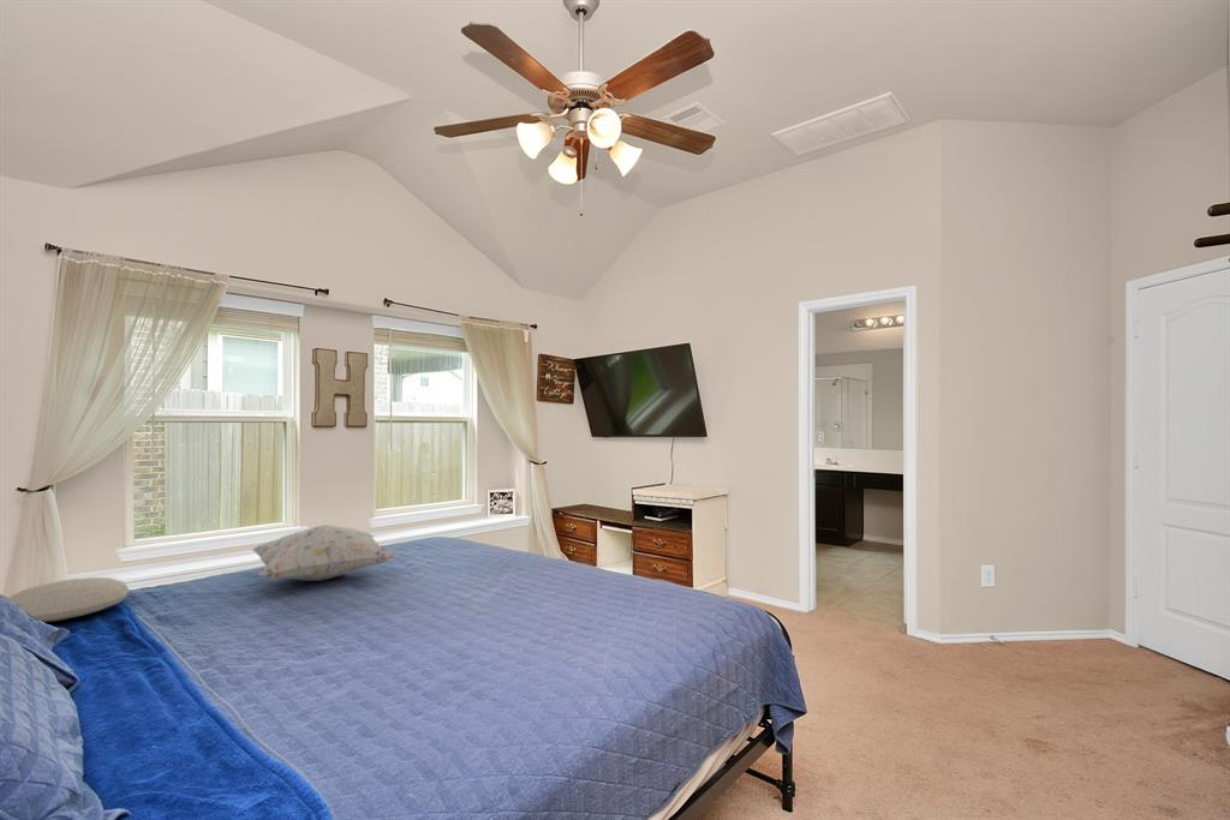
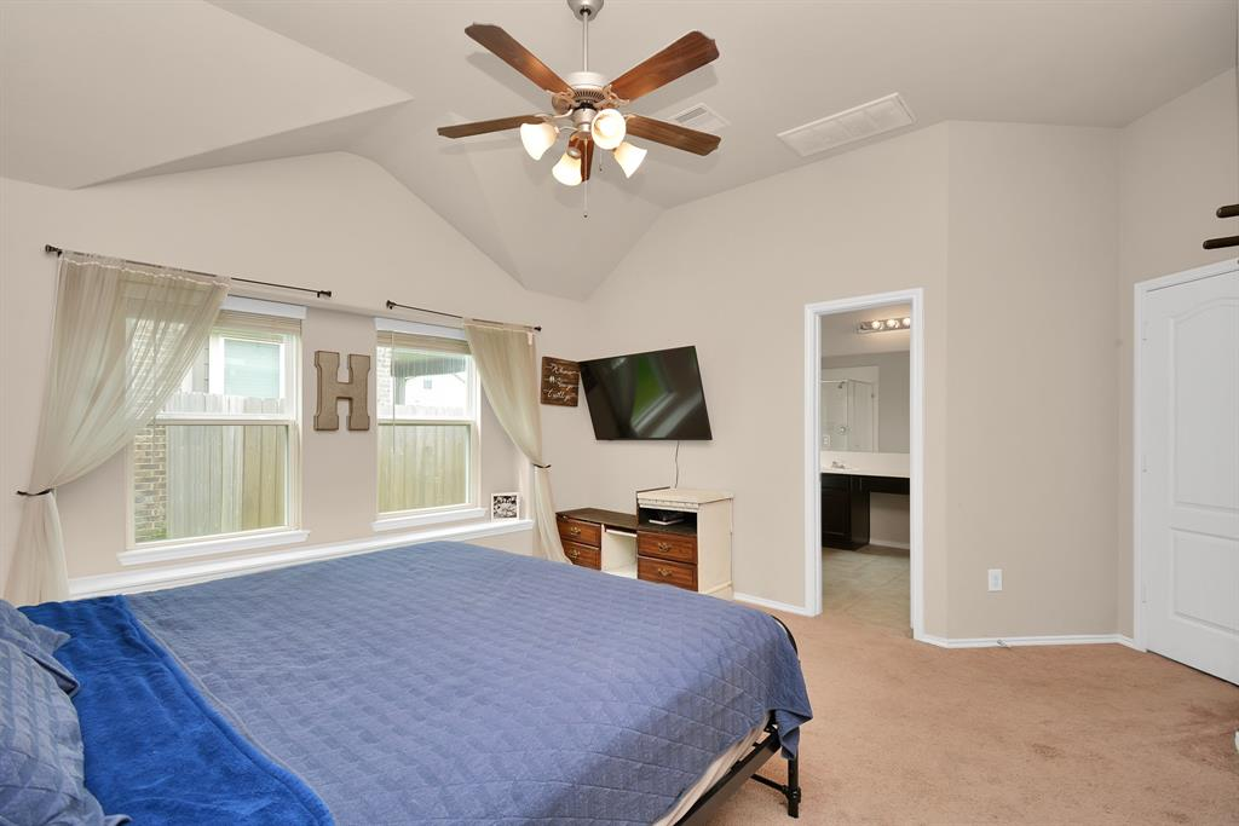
- decorative pillow [251,523,399,582]
- cushion [7,576,131,623]
